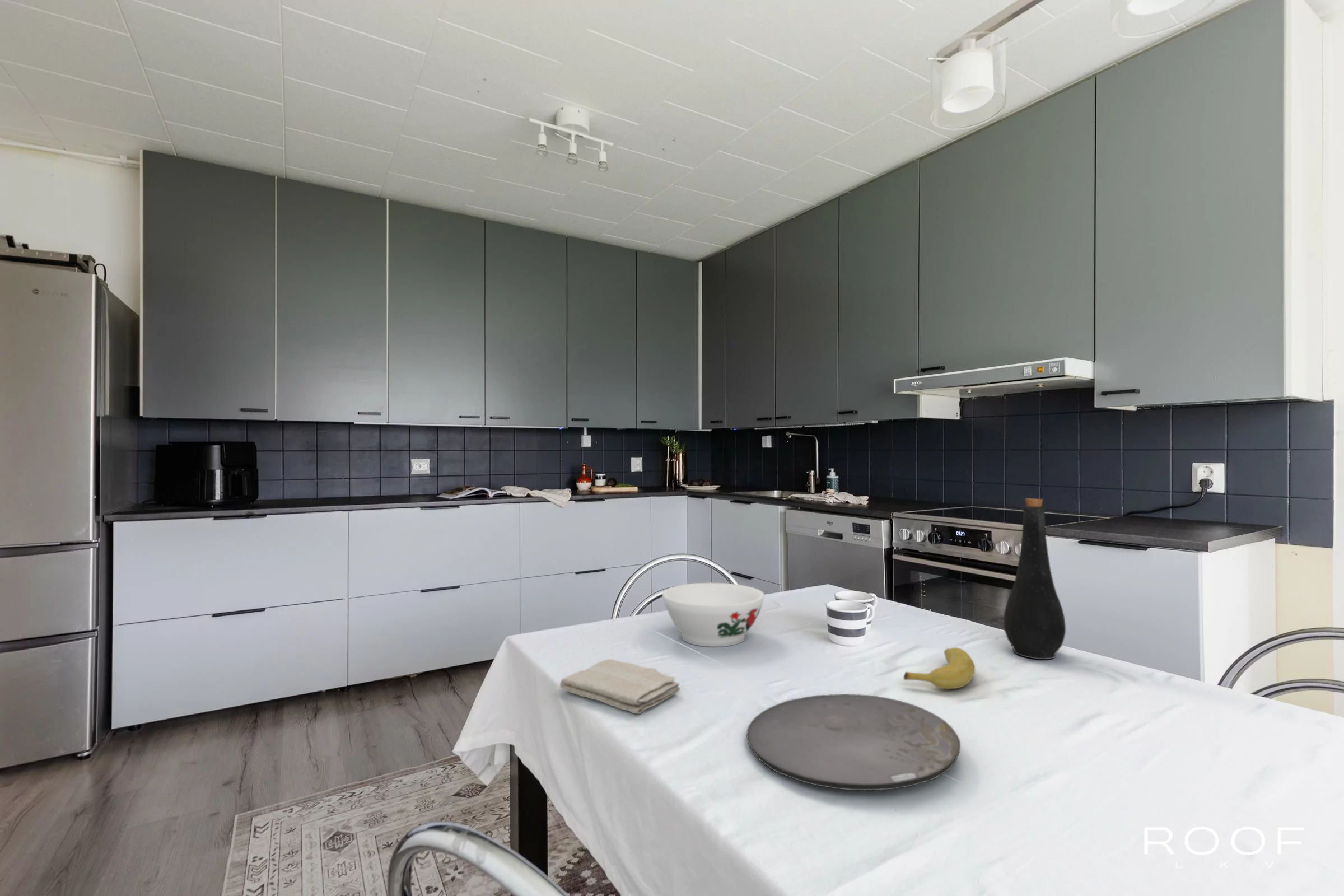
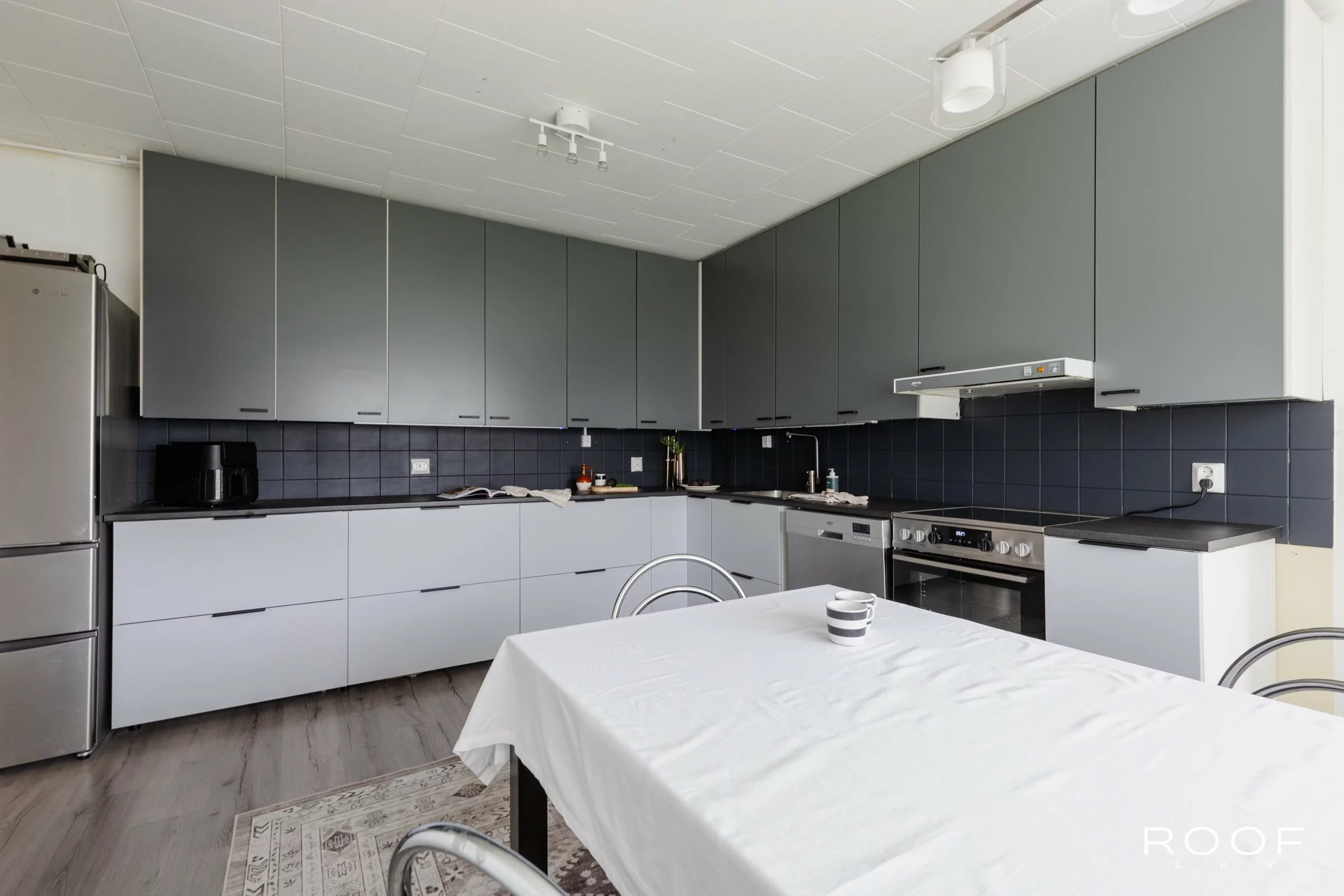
- bowl [661,582,765,647]
- plate [746,693,961,791]
- banana [903,647,976,690]
- bottle [1003,498,1066,660]
- washcloth [559,659,681,715]
